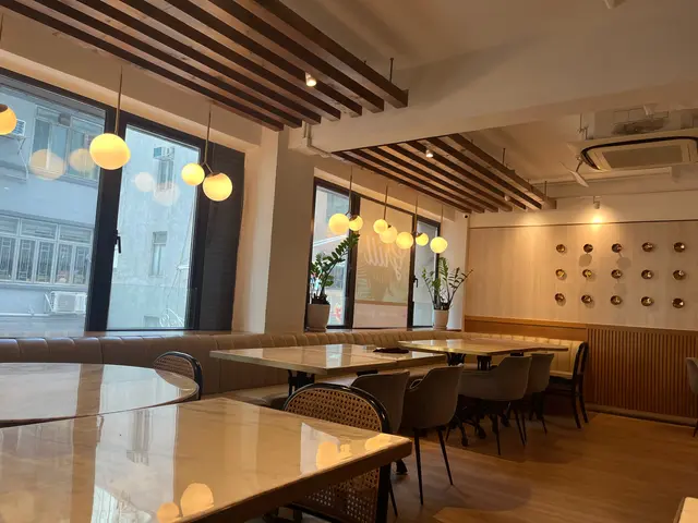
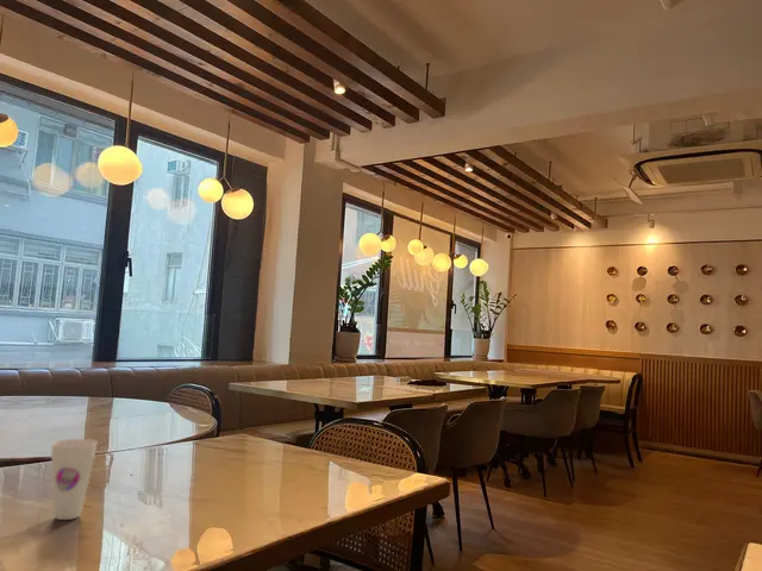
+ cup [50,438,99,521]
